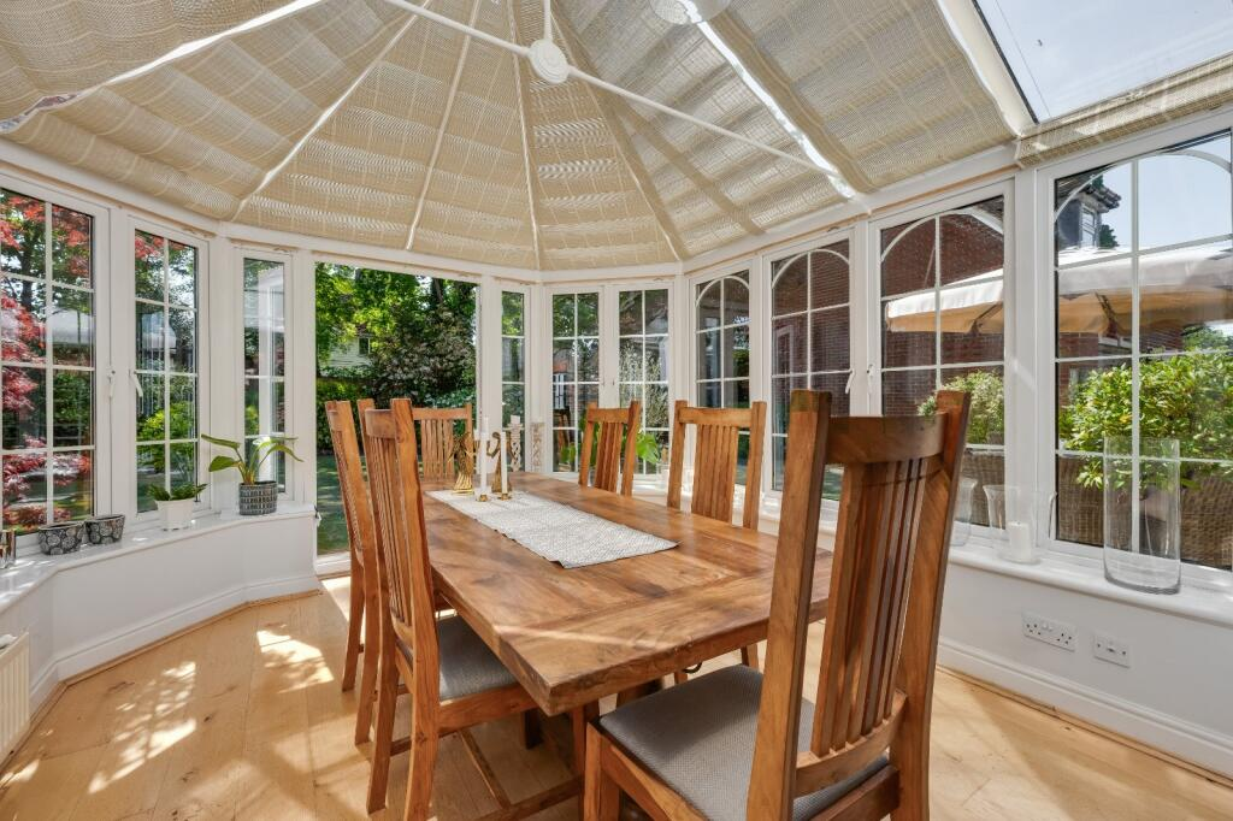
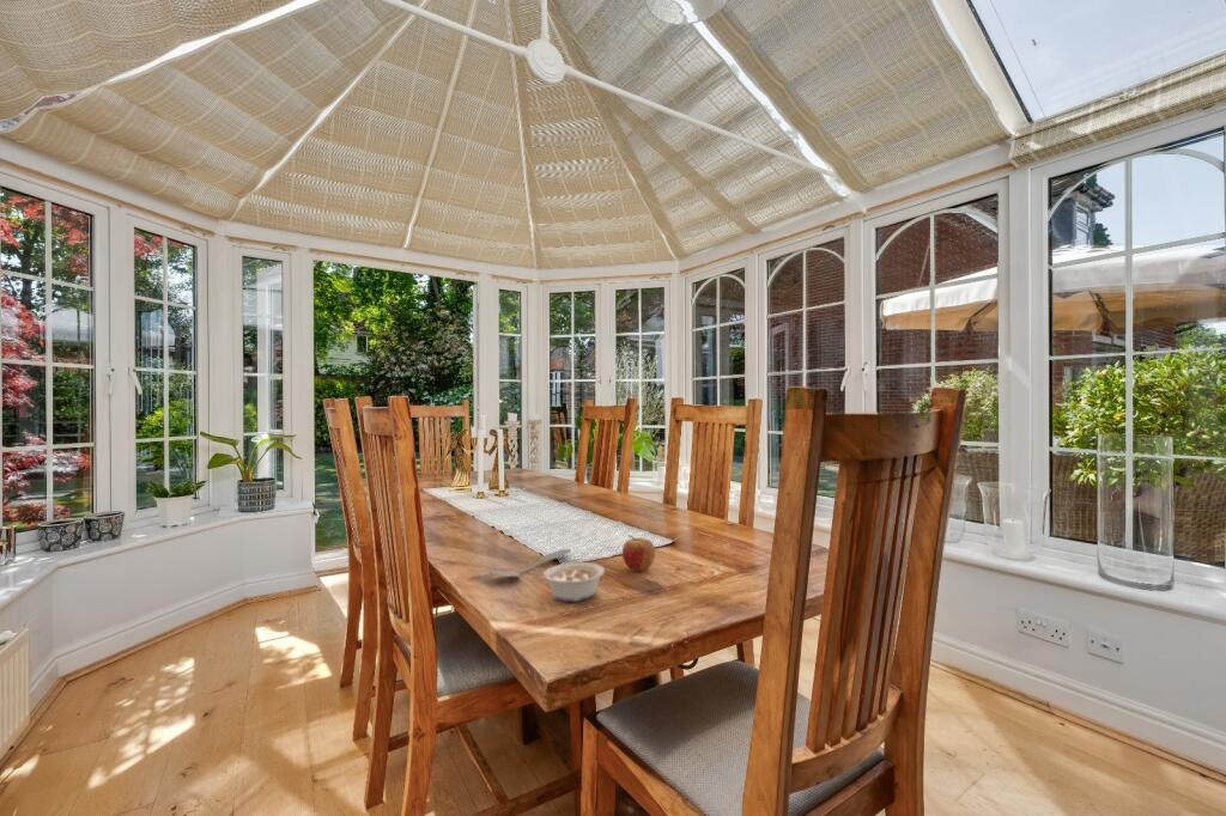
+ spatula [486,548,572,578]
+ fruit [621,534,656,572]
+ legume [529,561,606,603]
